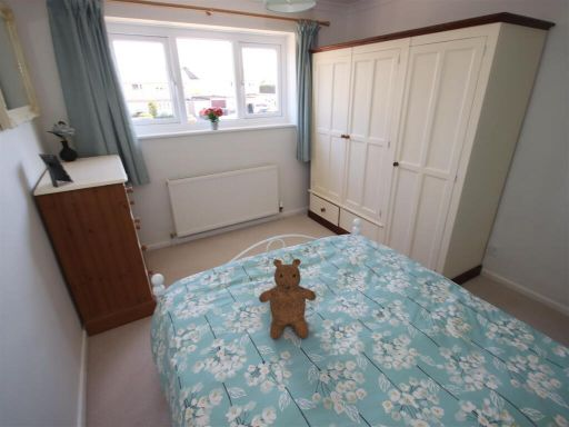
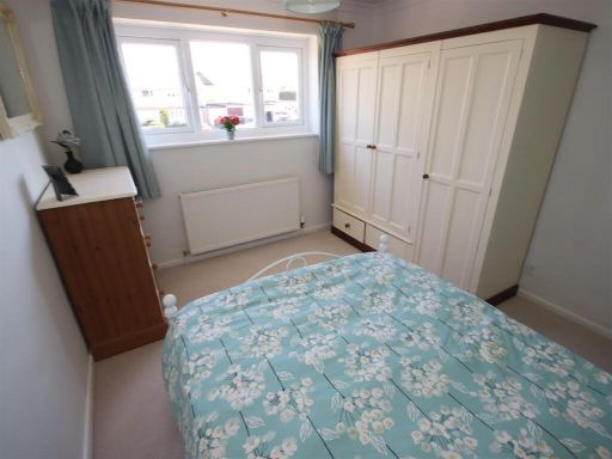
- teddy bear [258,258,317,340]
